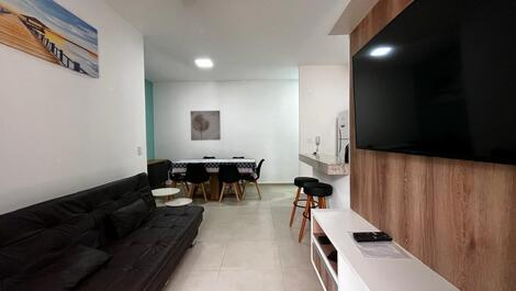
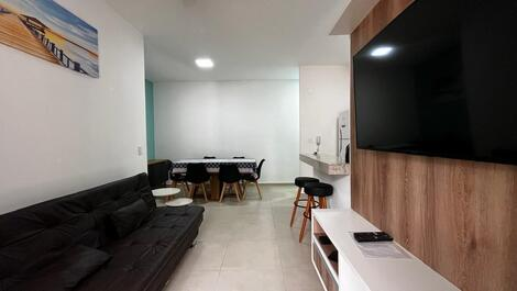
- wall art [190,110,222,142]
